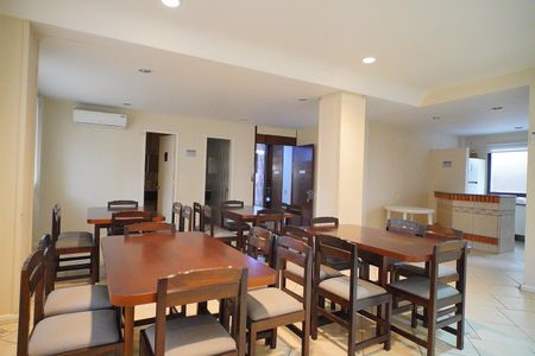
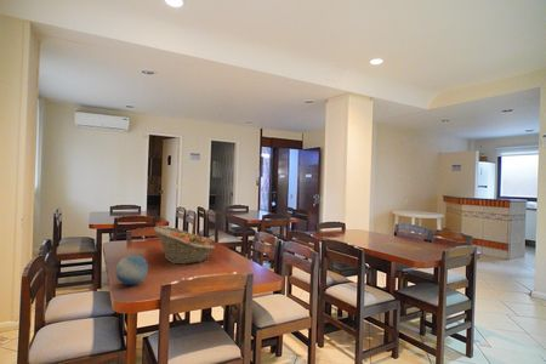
+ fruit basket [153,224,216,266]
+ decorative ball [114,254,149,286]
